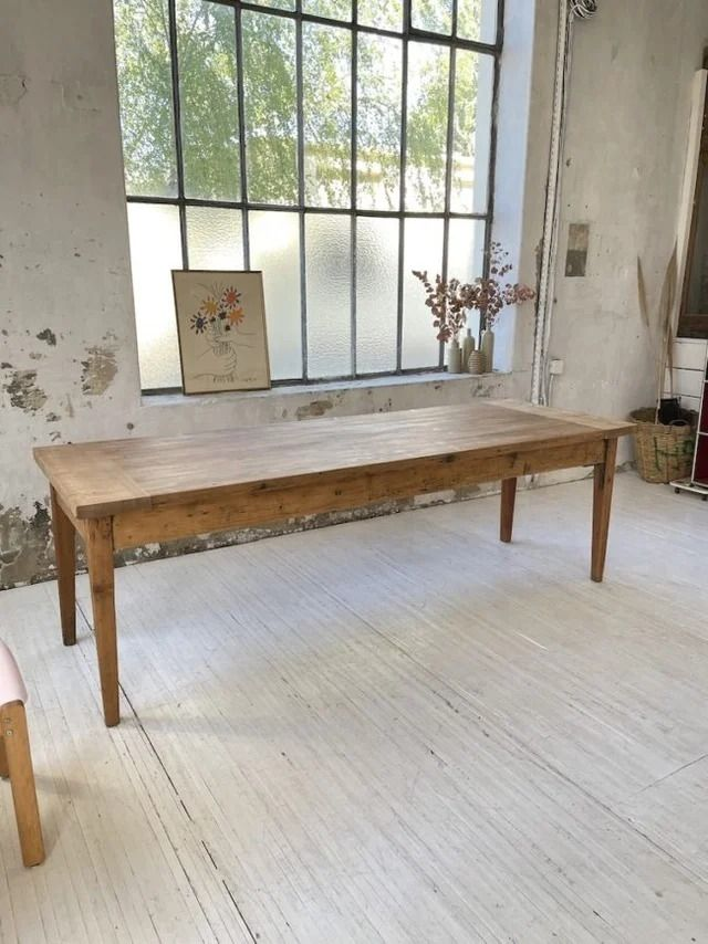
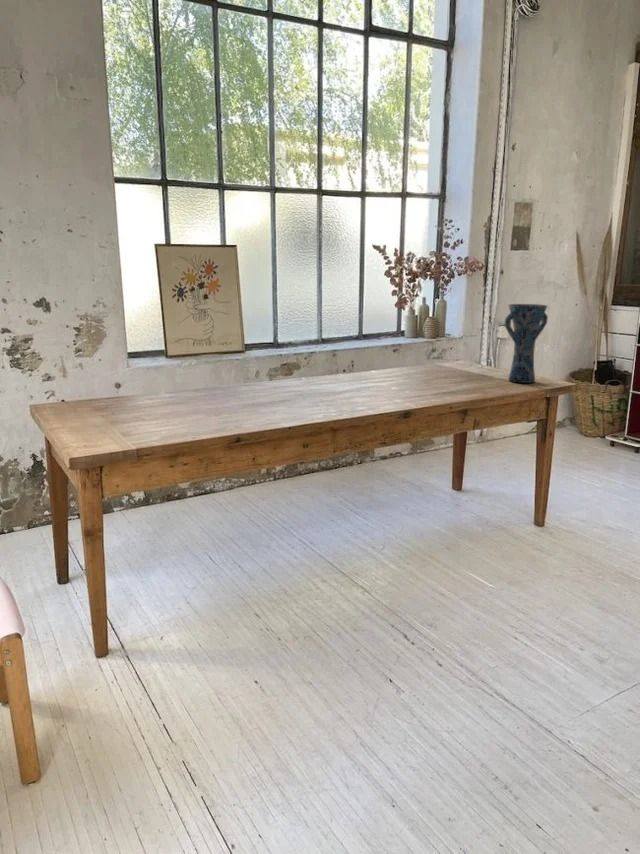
+ vase [503,303,549,384]
